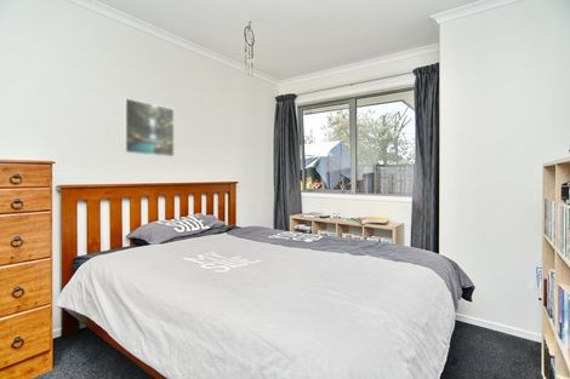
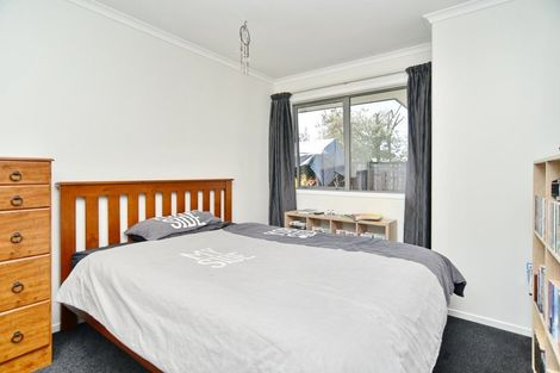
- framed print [122,97,176,159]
